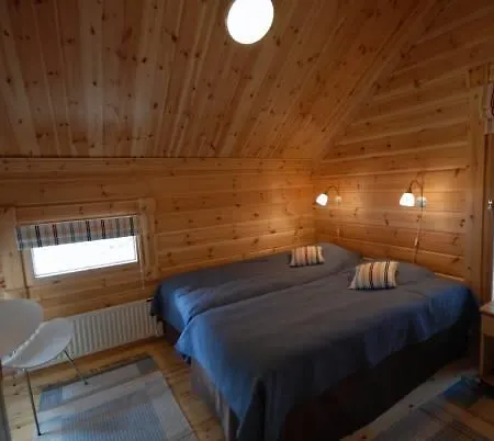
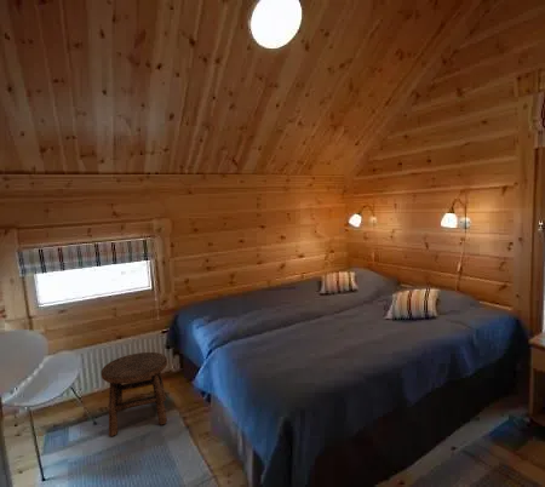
+ stool [101,351,168,437]
